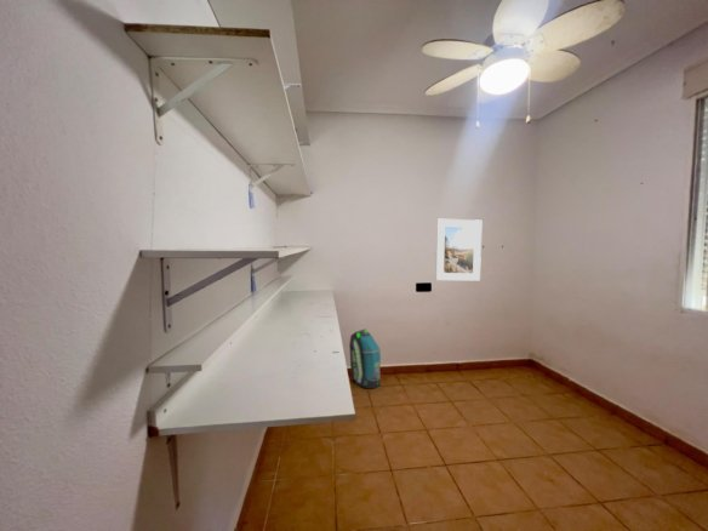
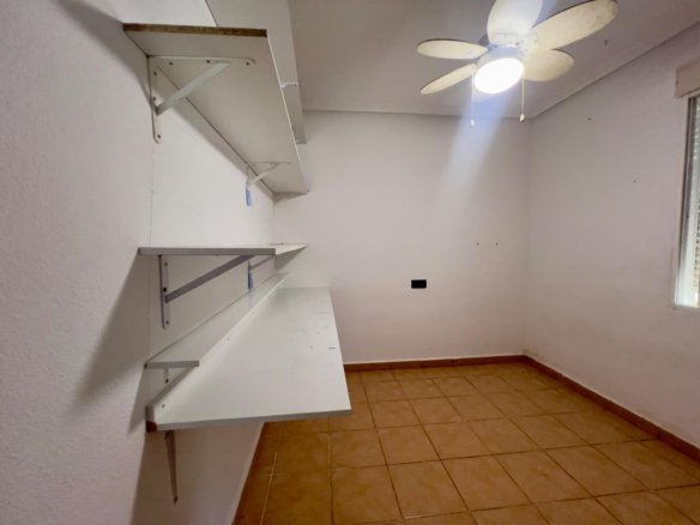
- backpack [348,329,382,389]
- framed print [434,218,483,281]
